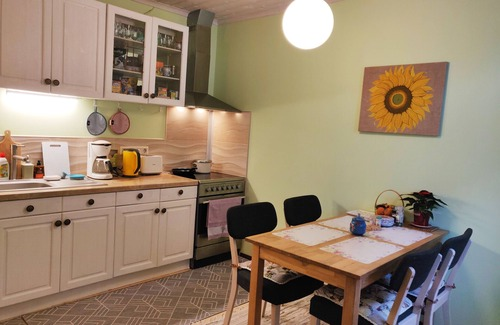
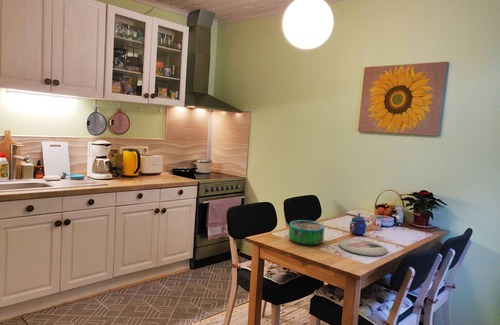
+ plate [338,238,388,257]
+ decorative bowl [288,219,325,247]
